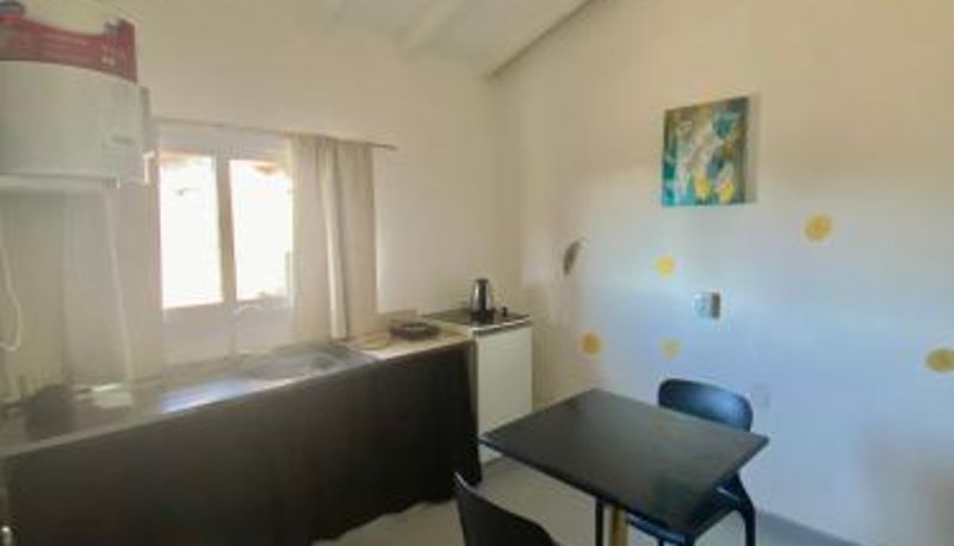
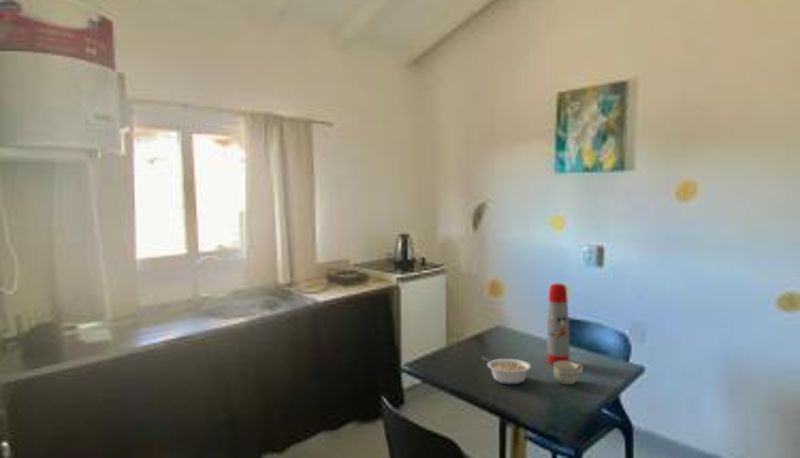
+ cup [552,361,584,385]
+ water bottle [546,282,570,365]
+ legume [480,356,532,385]
